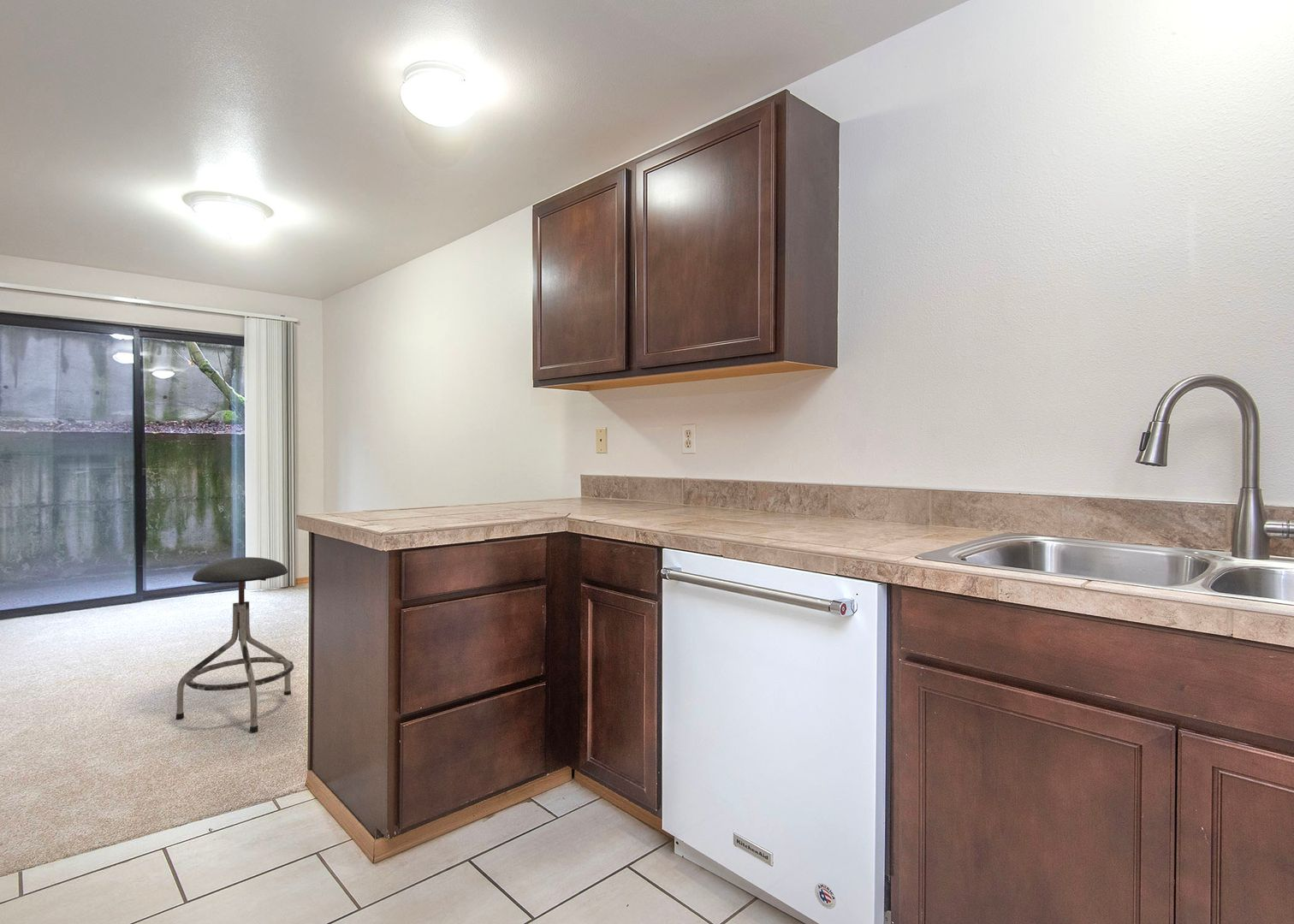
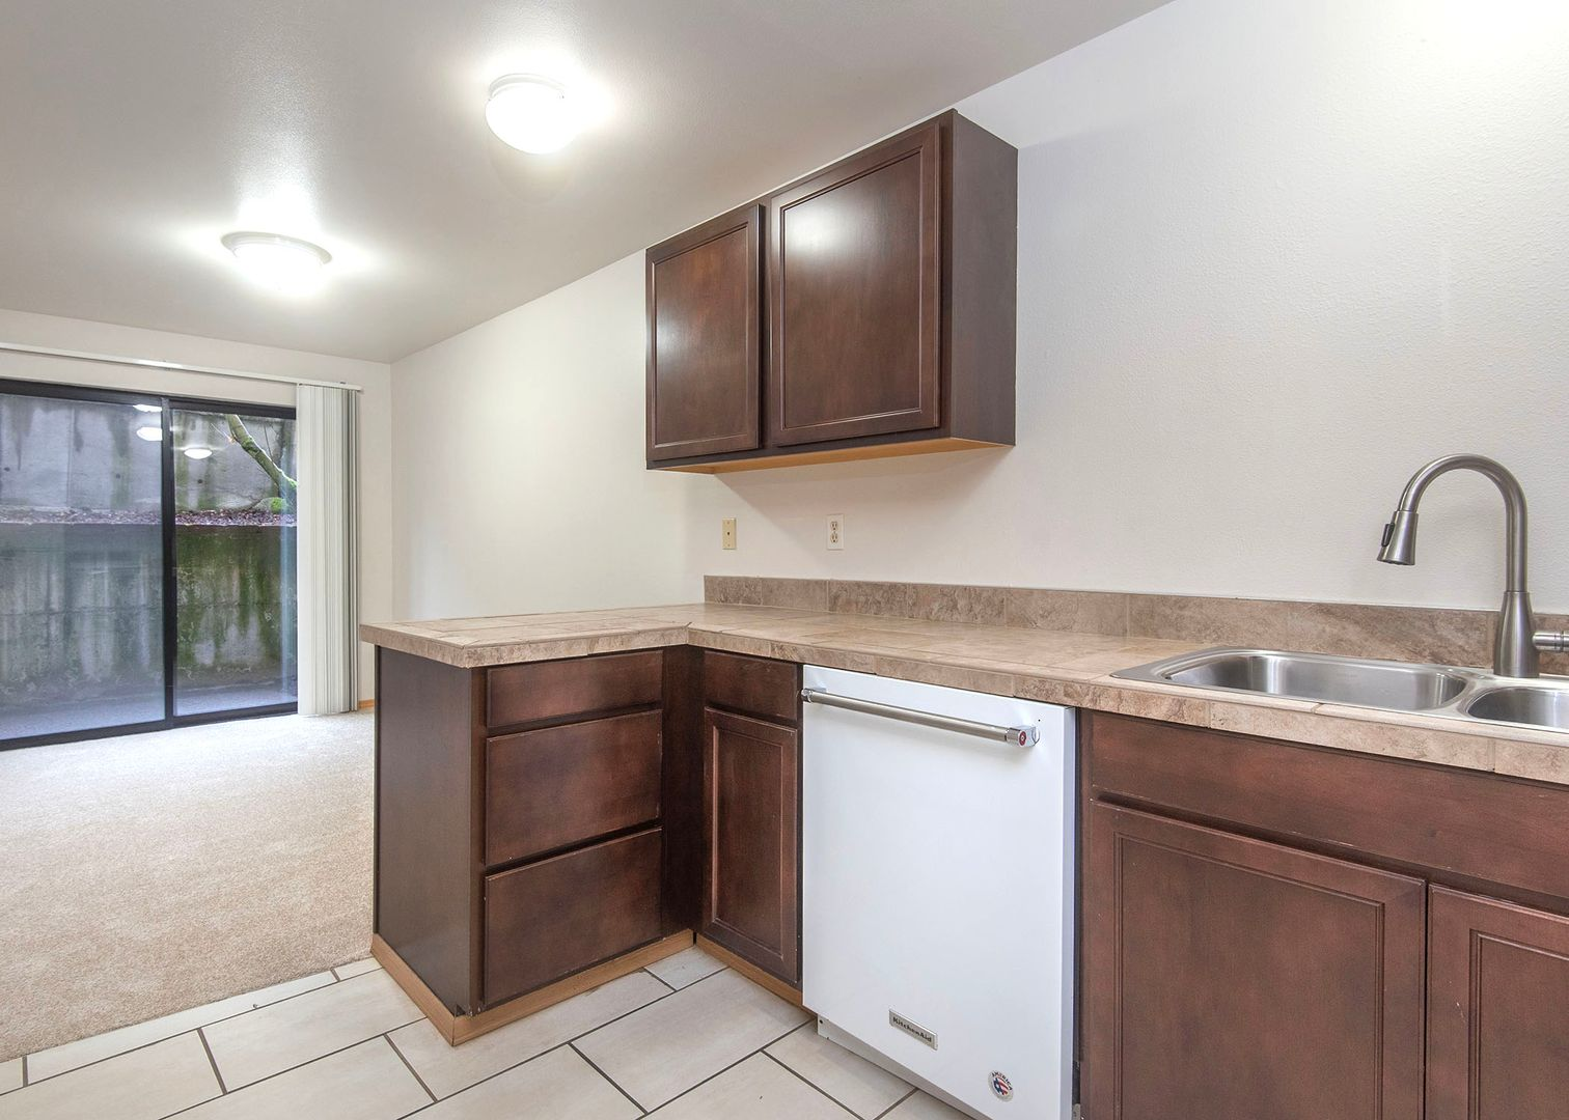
- stool [175,556,294,733]
